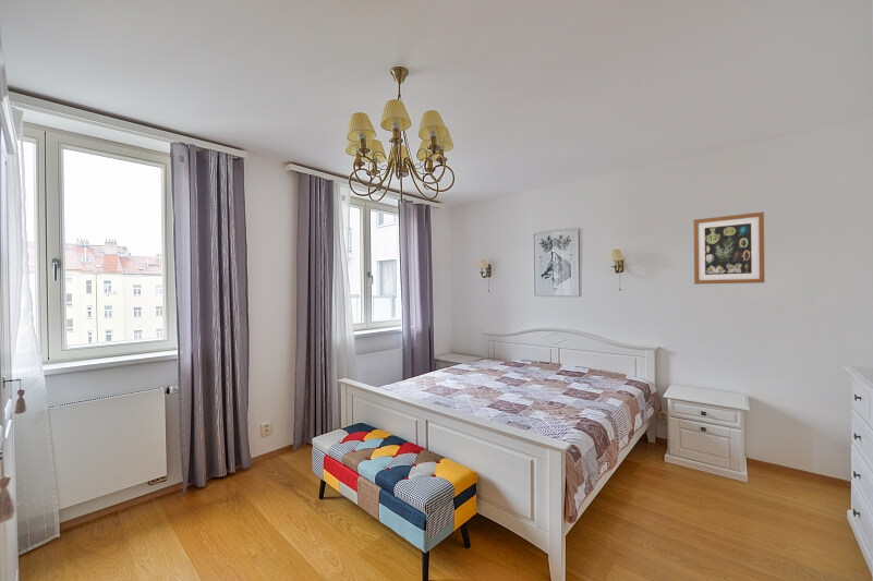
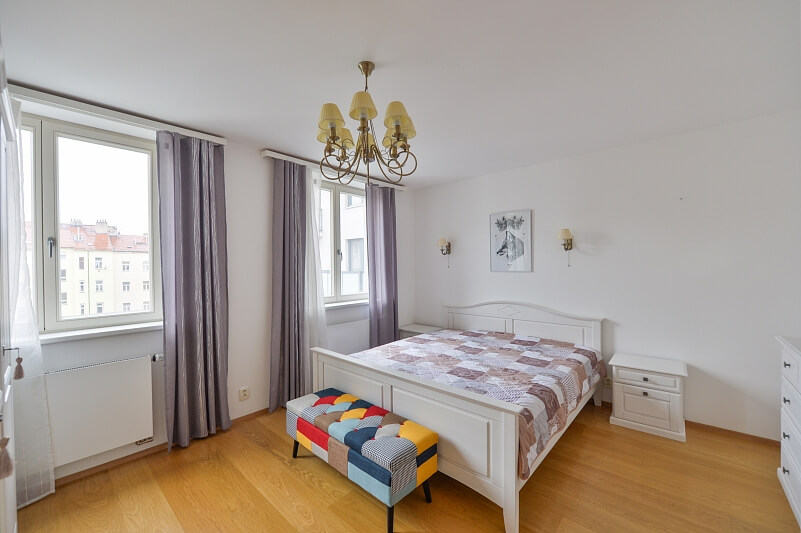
- wall art [692,210,766,286]
